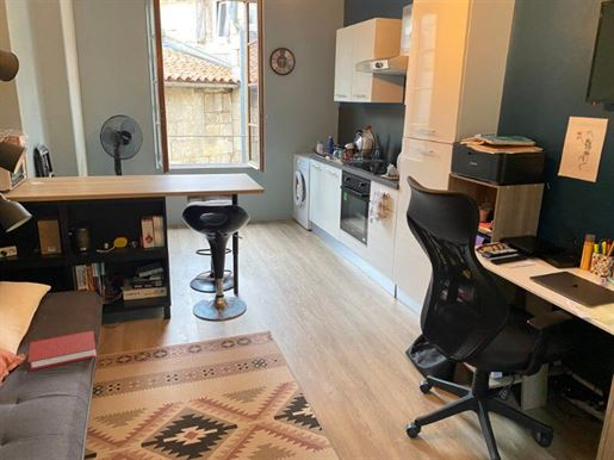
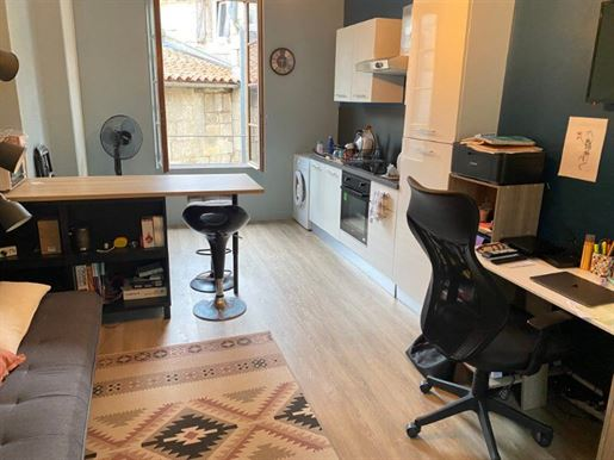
- book [27,329,98,372]
